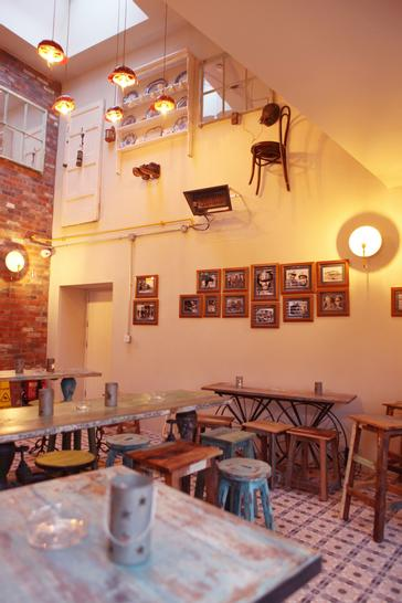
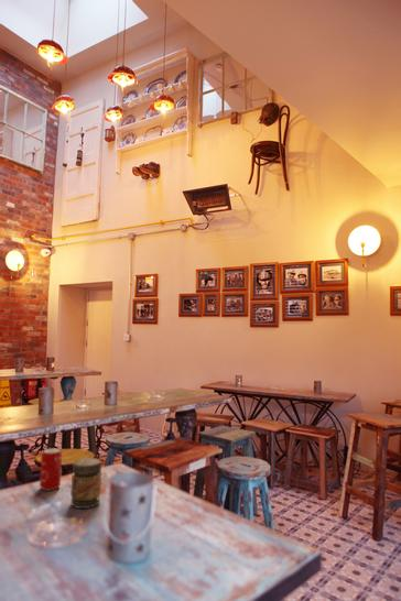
+ jar [69,457,102,510]
+ beverage can [39,447,63,491]
